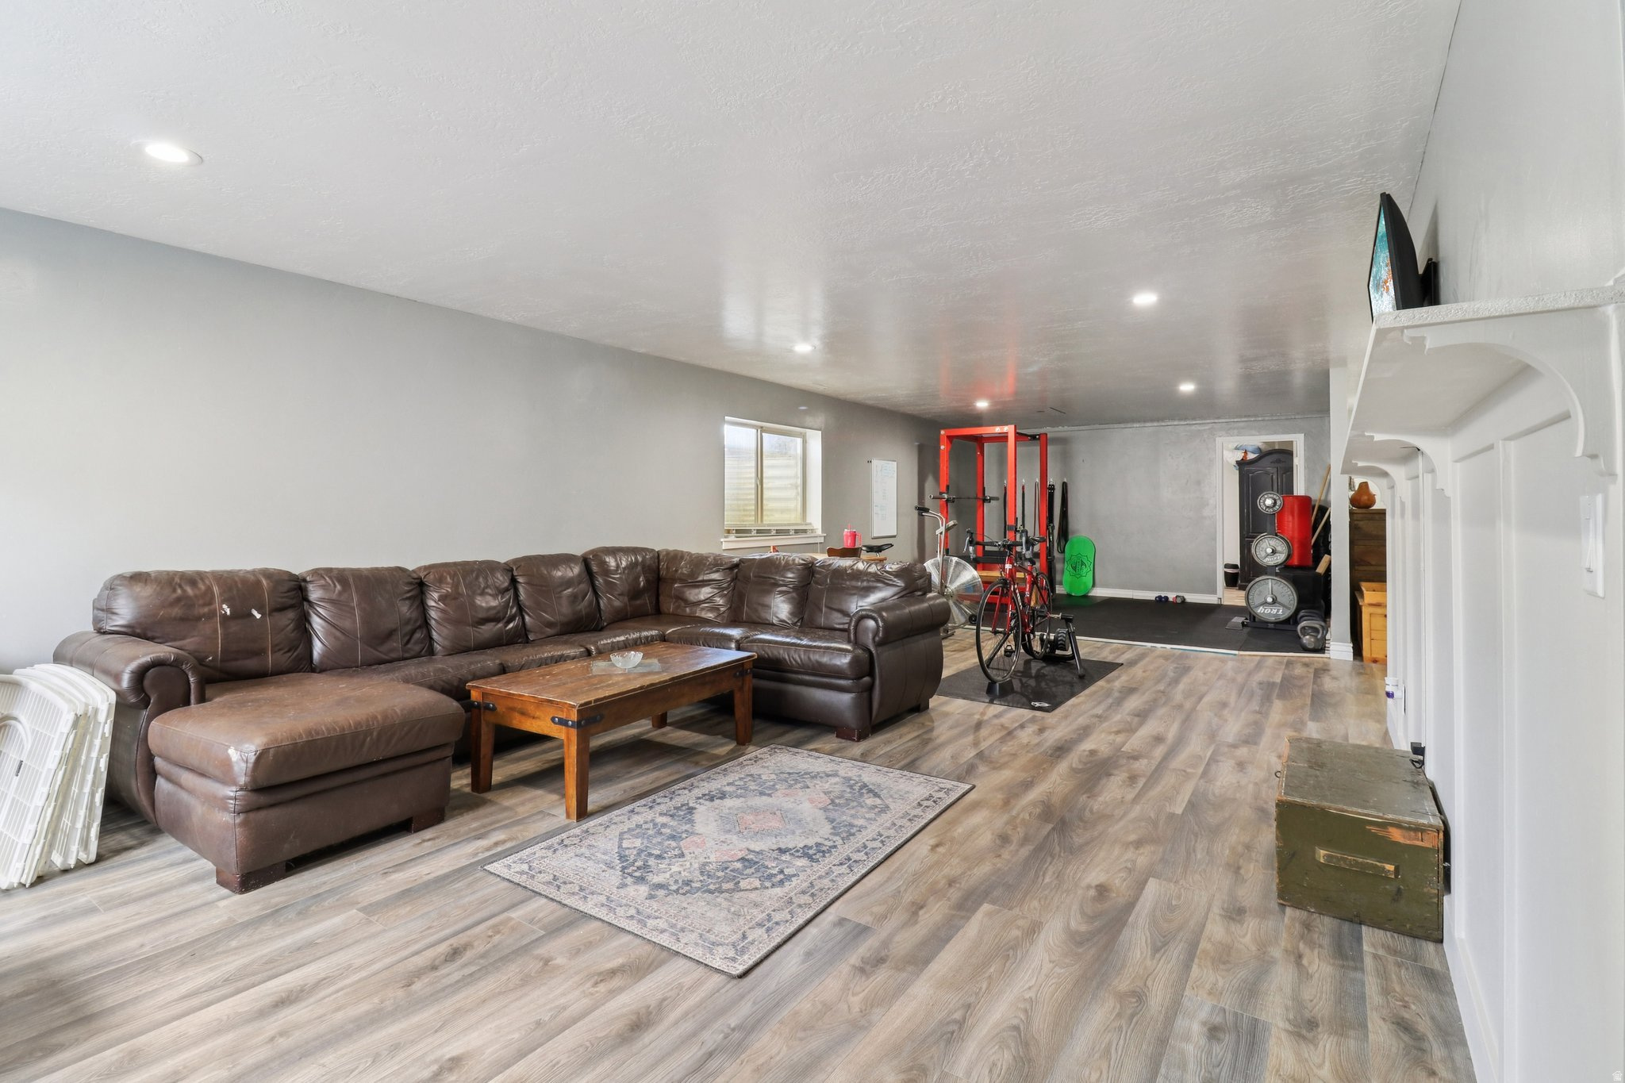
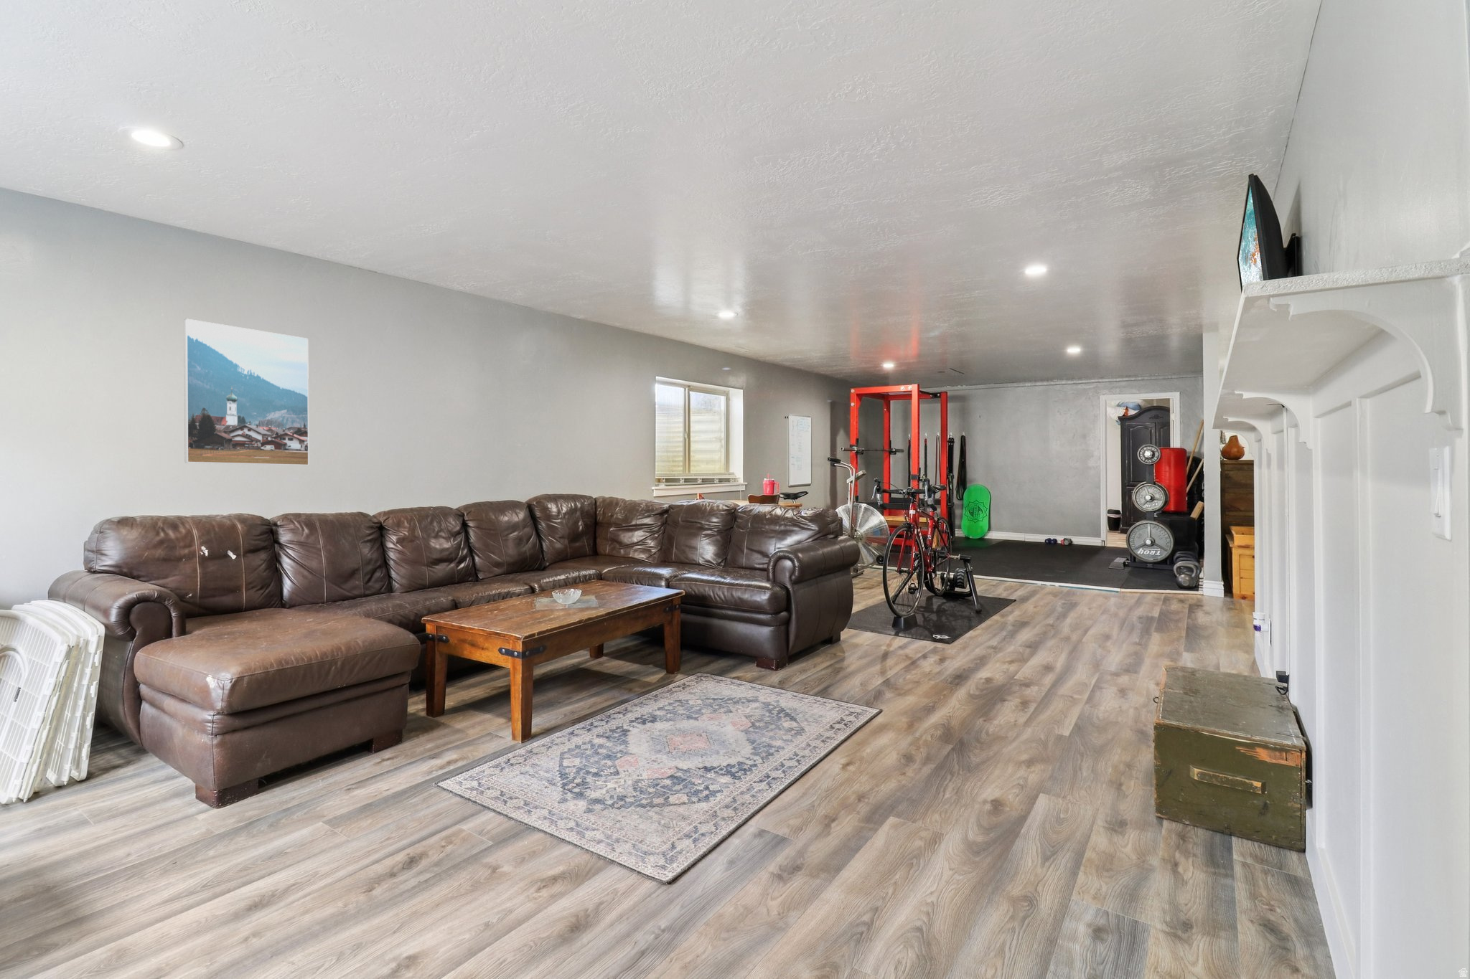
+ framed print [183,318,309,467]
